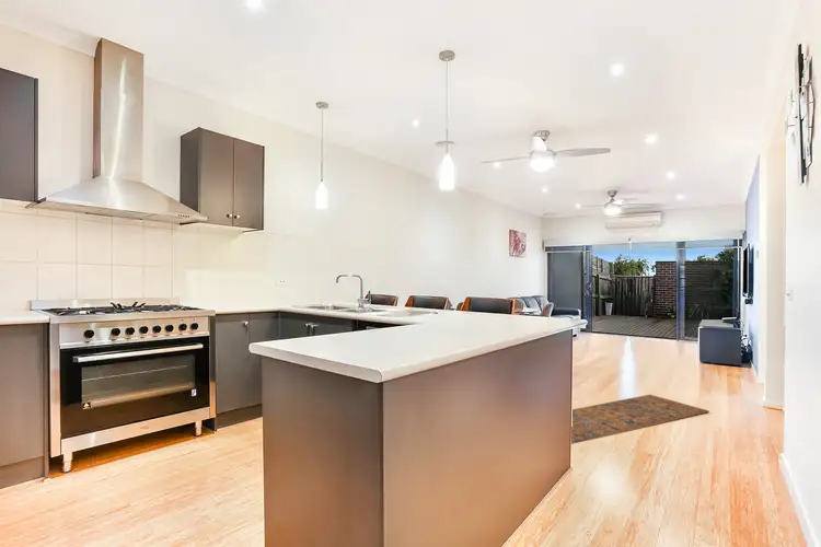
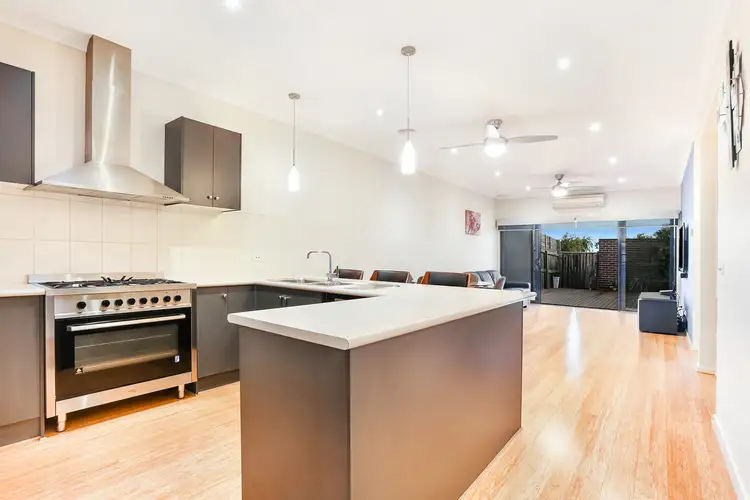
- rug [570,394,709,445]
